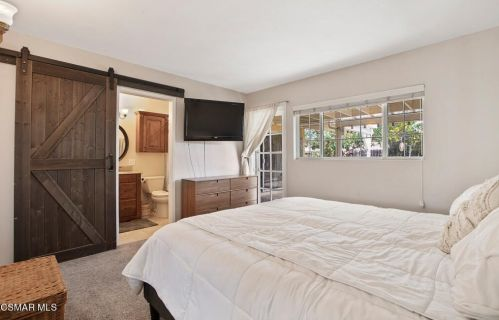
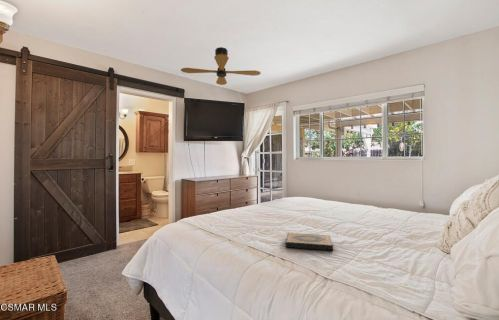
+ ceiling fan [180,46,262,86]
+ hardback book [285,232,334,251]
